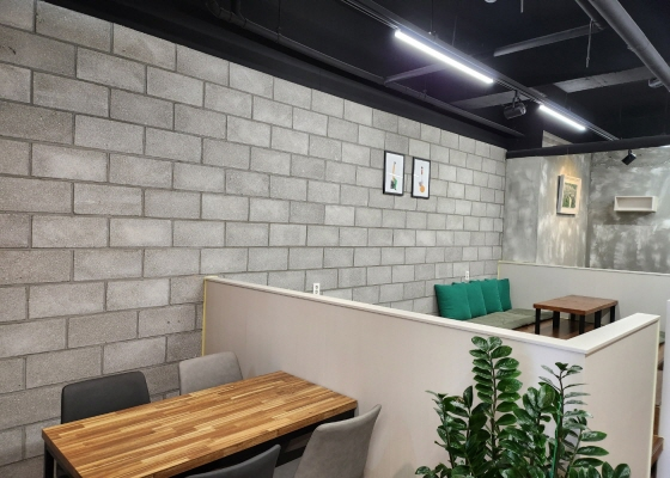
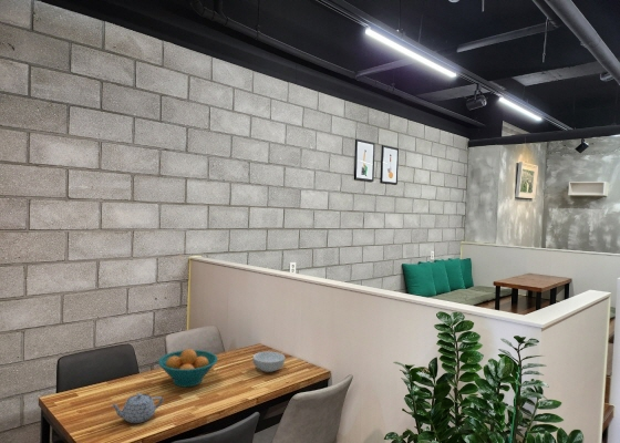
+ teapot [110,392,164,424]
+ cereal bowl [252,350,286,373]
+ fruit bowl [157,348,219,388]
